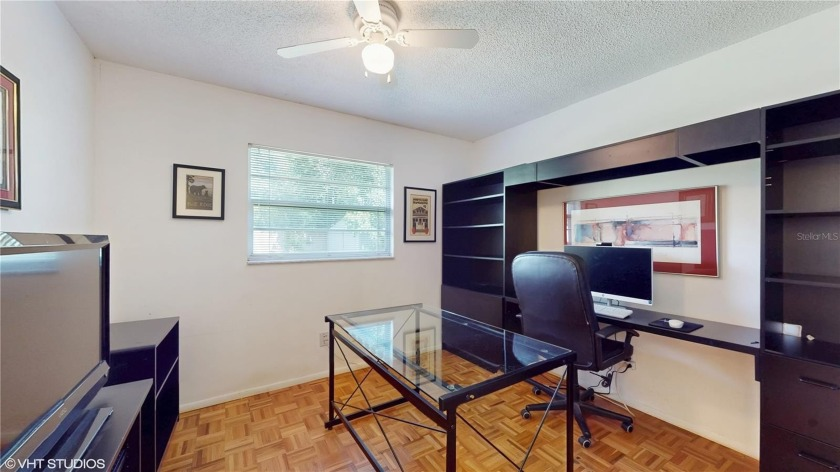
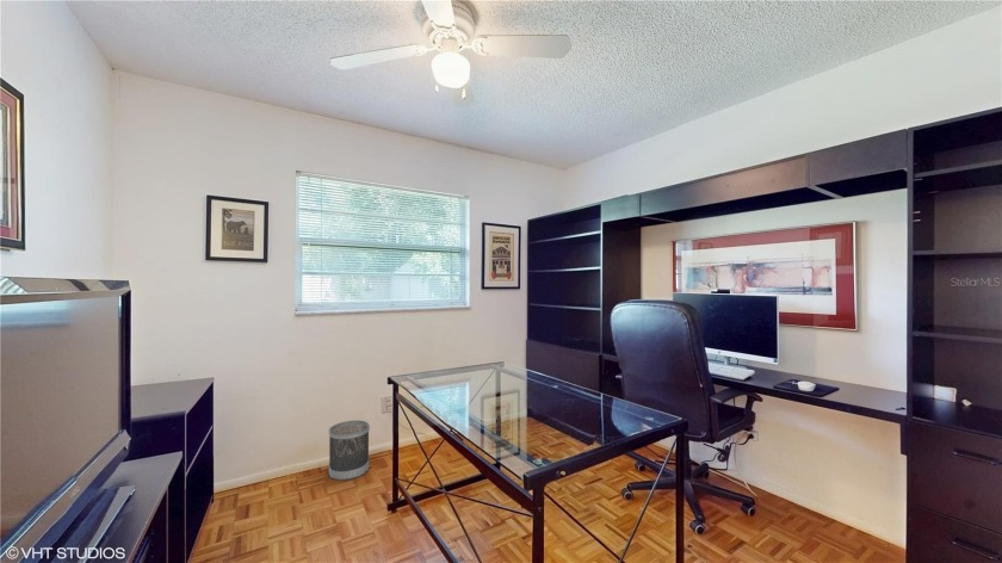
+ wastebasket [328,419,371,482]
